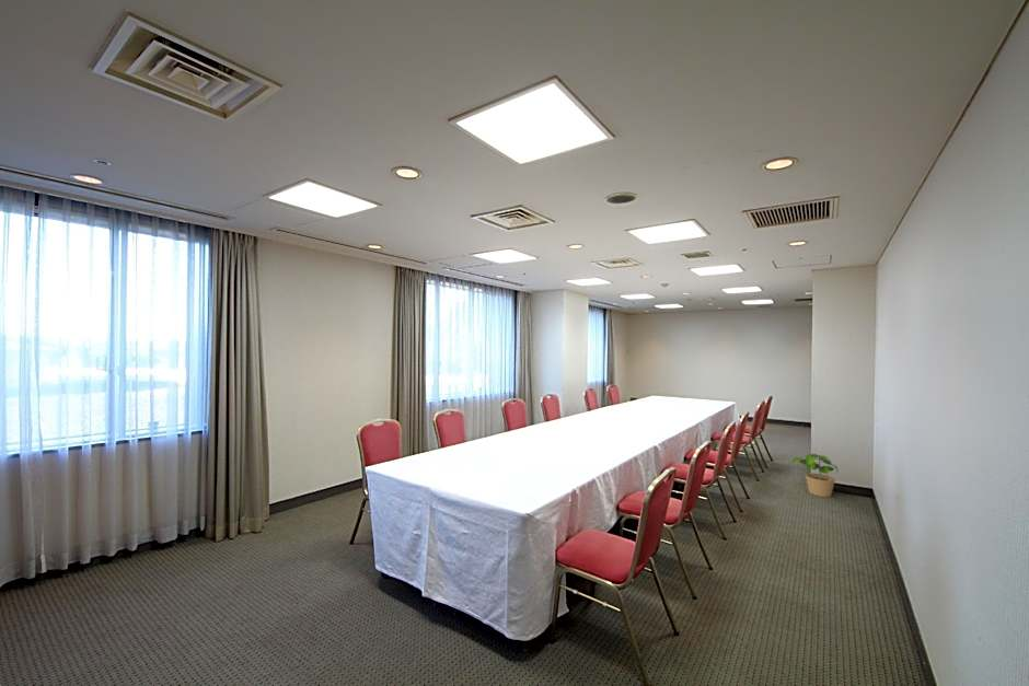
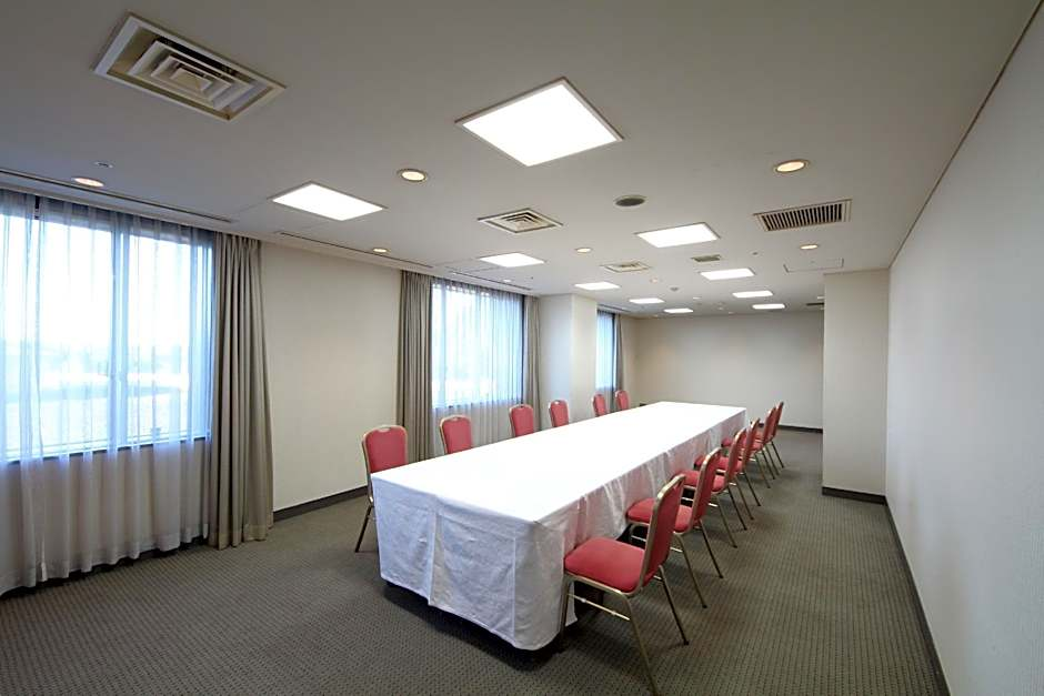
- potted plant [791,453,840,498]
